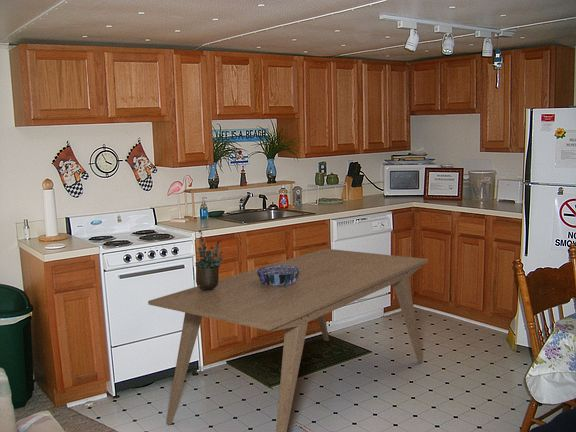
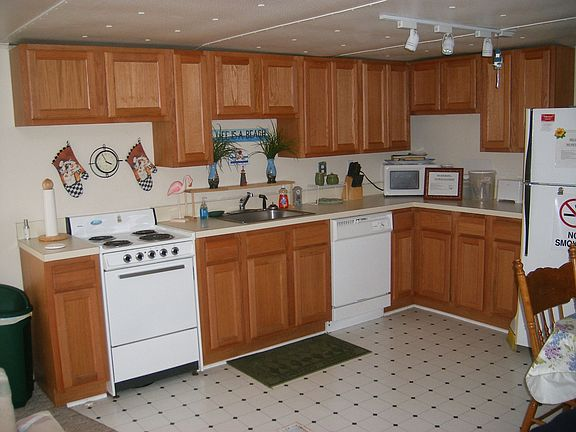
- potted plant [194,229,224,290]
- dining table [147,248,429,432]
- decorative bowl [256,265,300,286]
